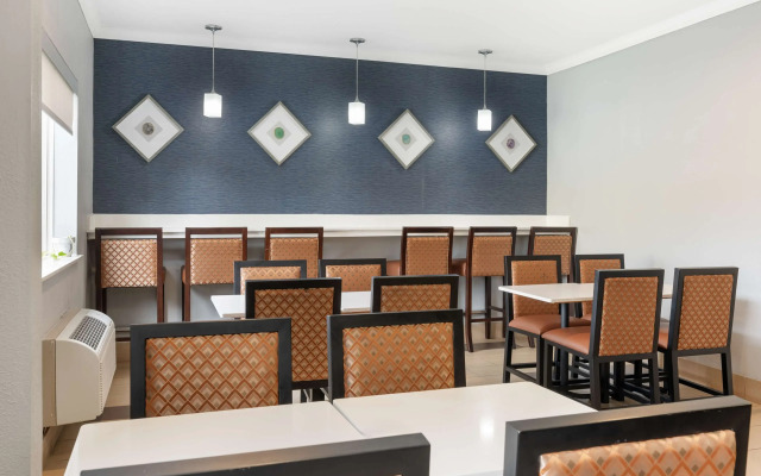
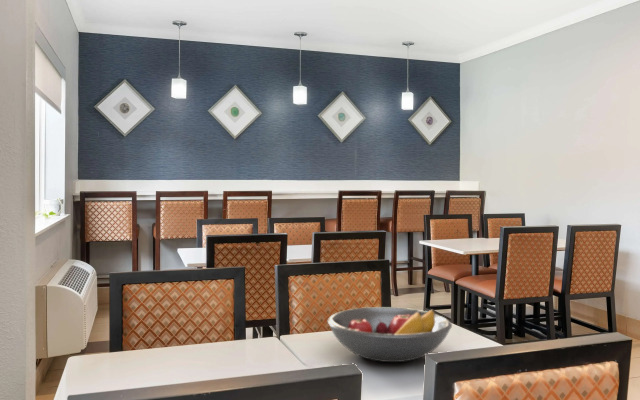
+ fruit bowl [327,306,453,363]
